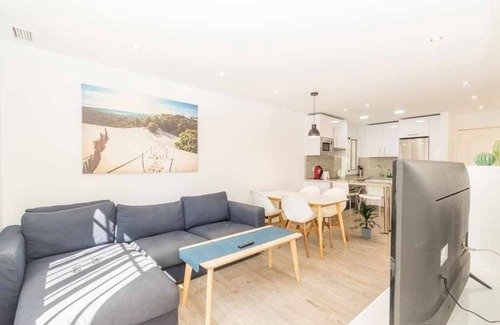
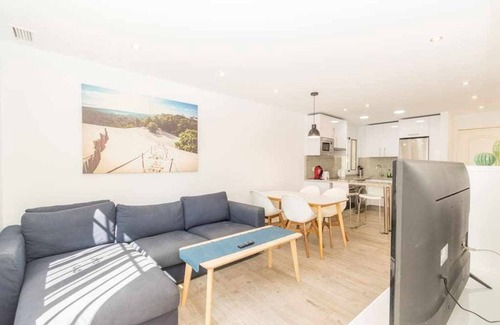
- indoor plant [354,200,382,239]
